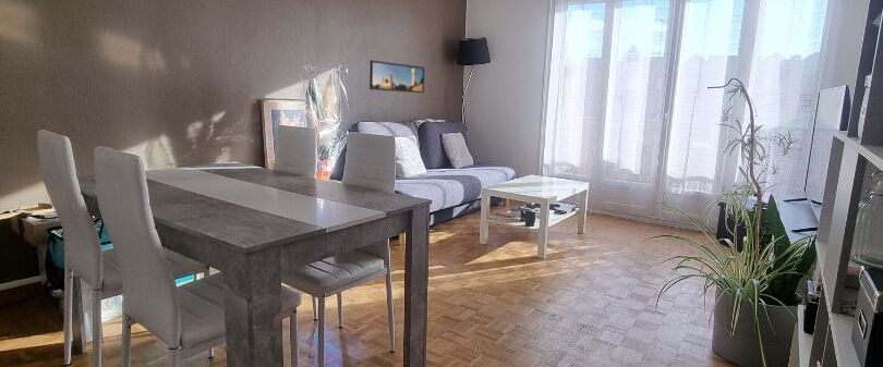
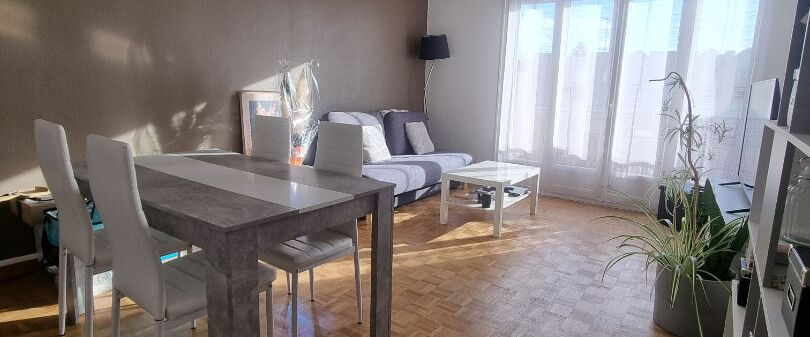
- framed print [368,59,425,94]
